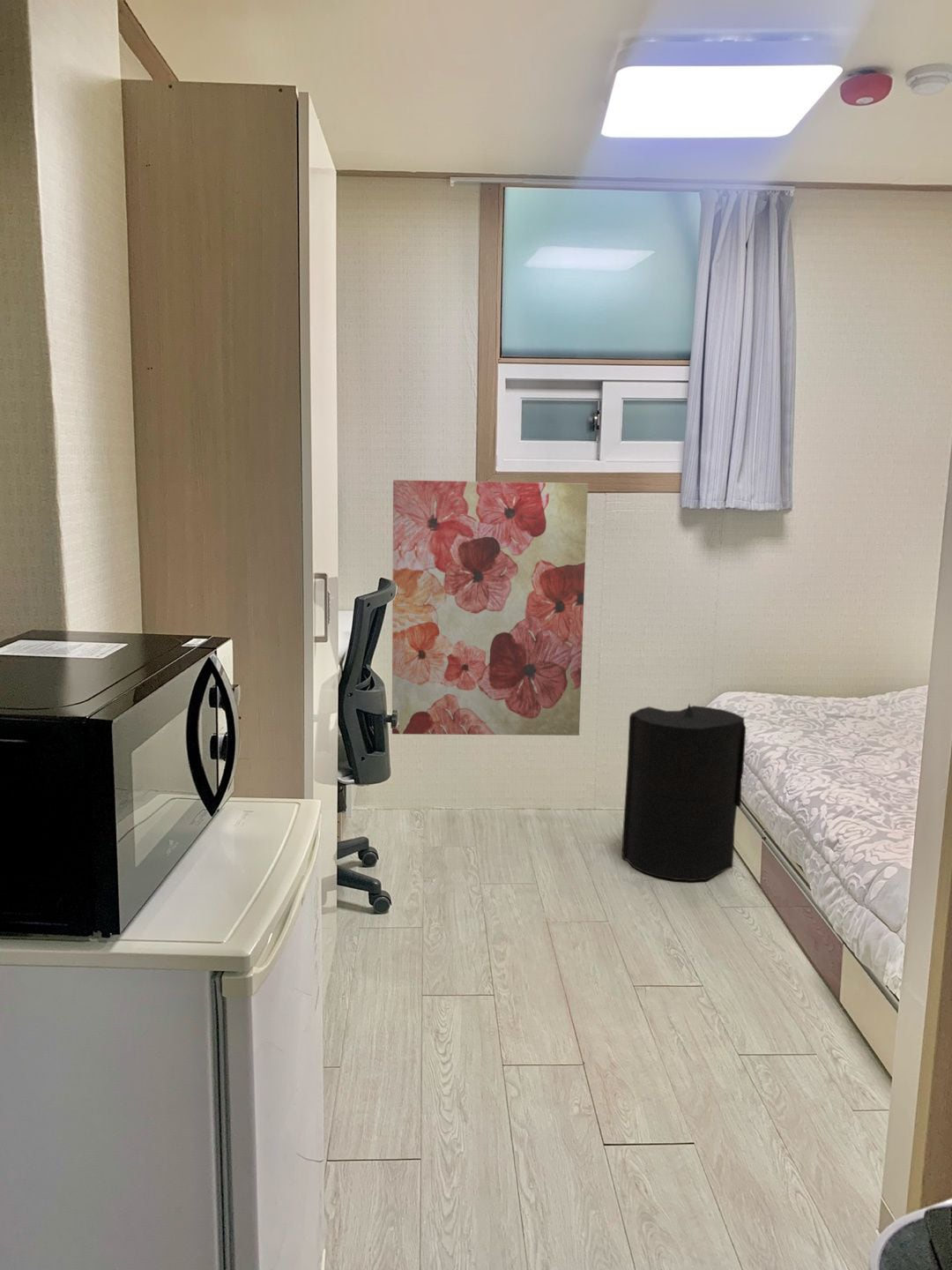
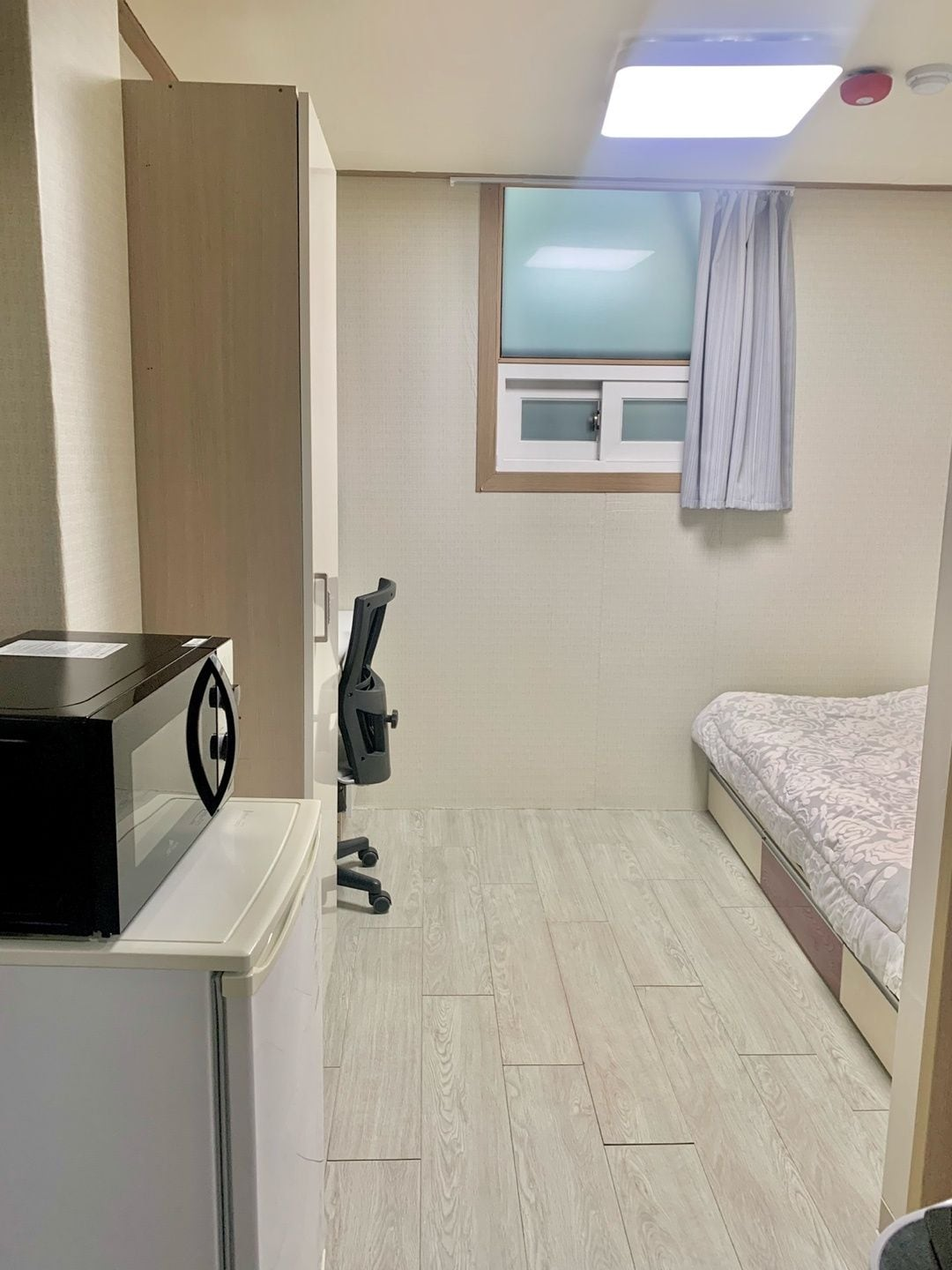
- trash can [621,704,747,882]
- wall art [391,479,589,736]
